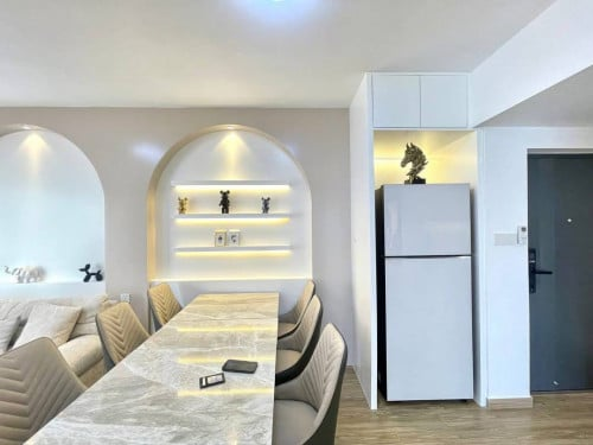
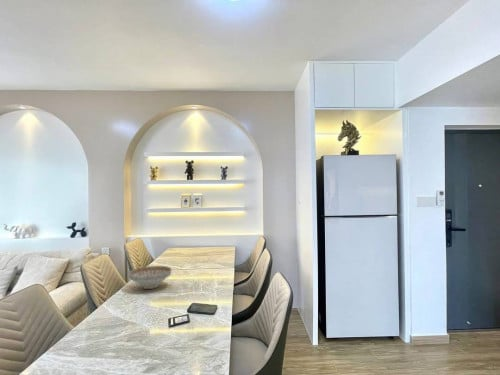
+ decorative bowl [128,265,172,290]
